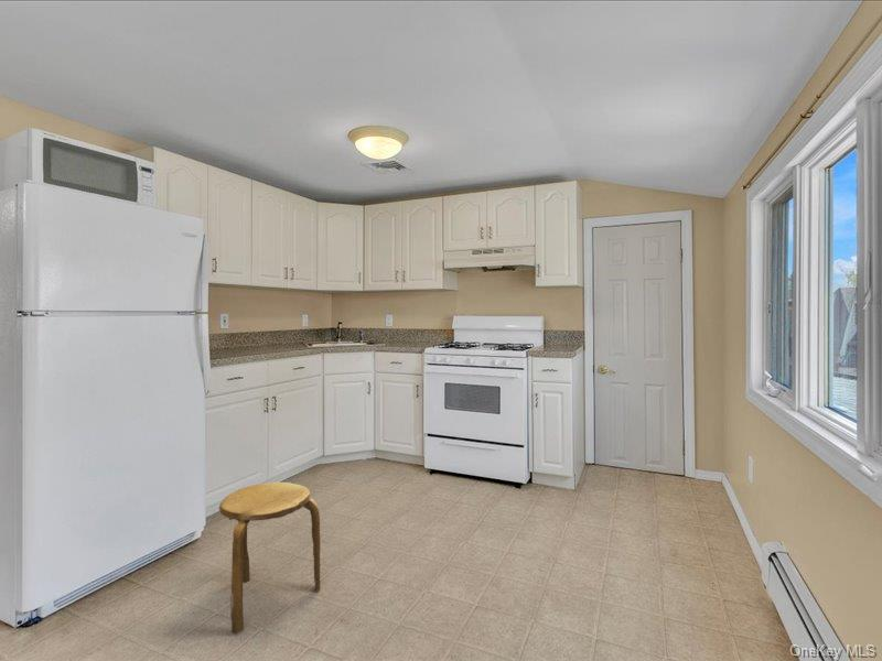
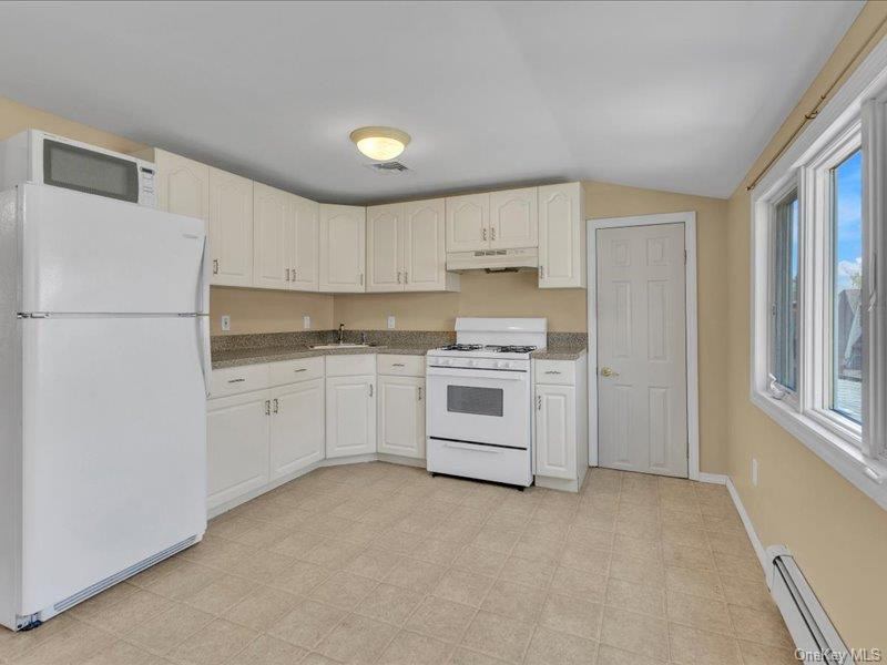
- stool [218,481,322,635]
